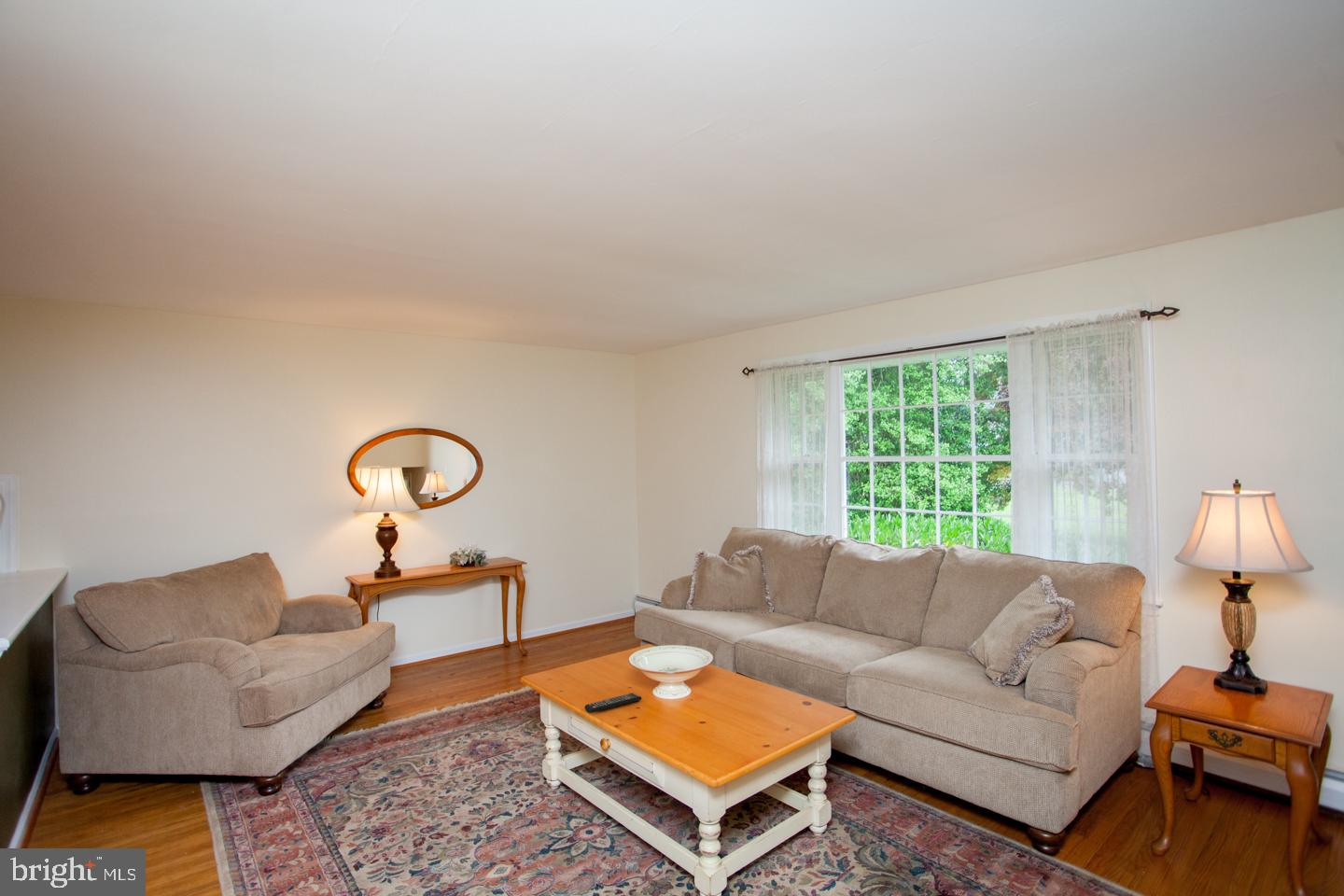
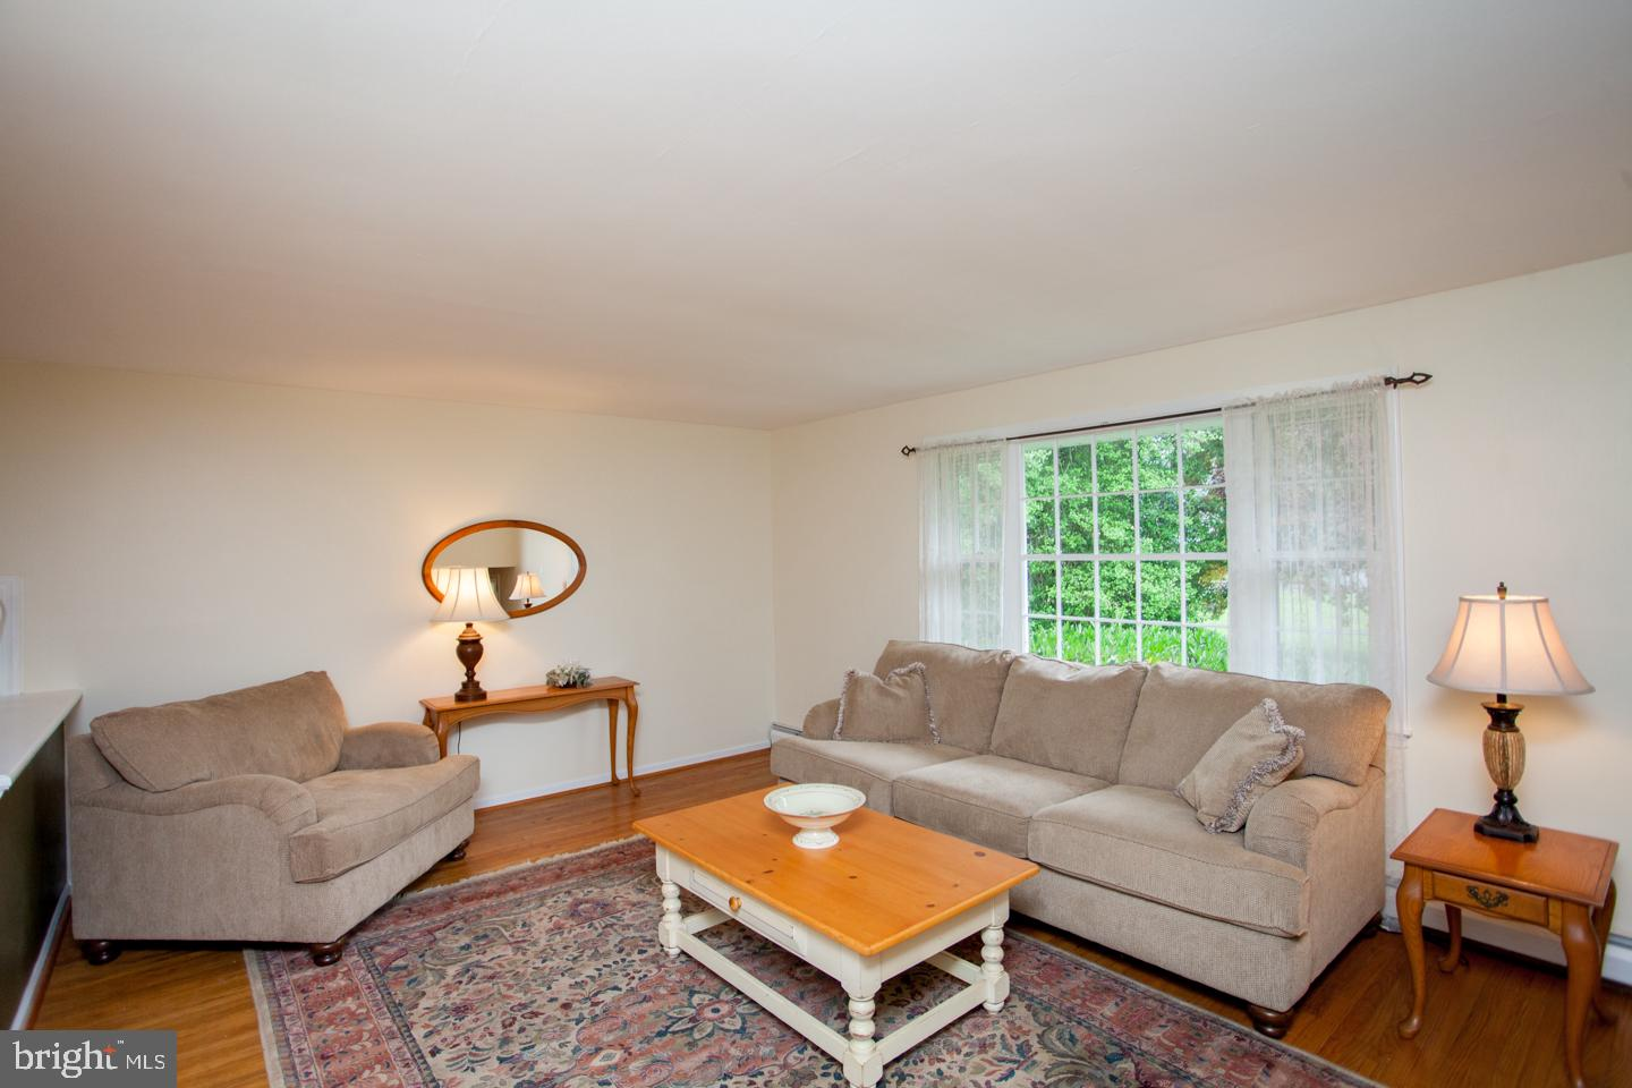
- remote control [584,692,642,714]
